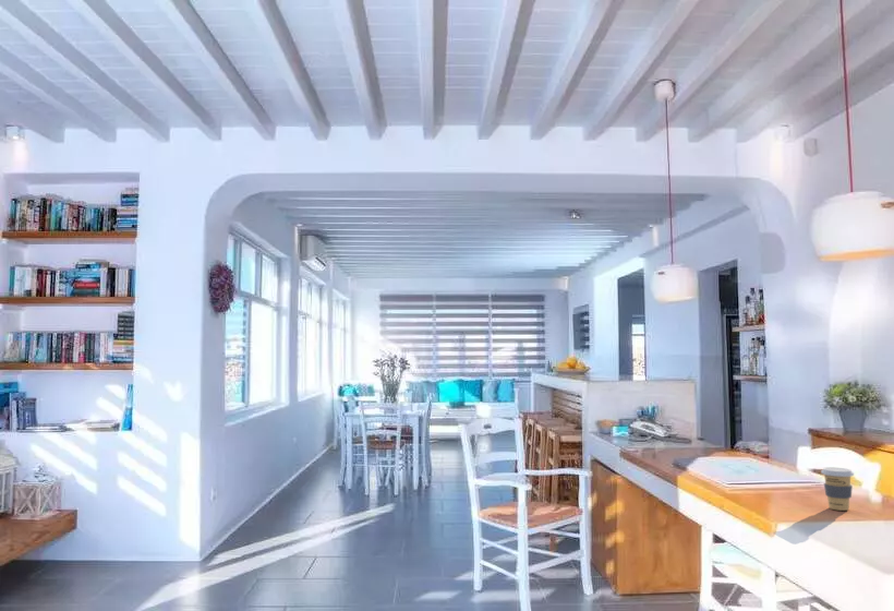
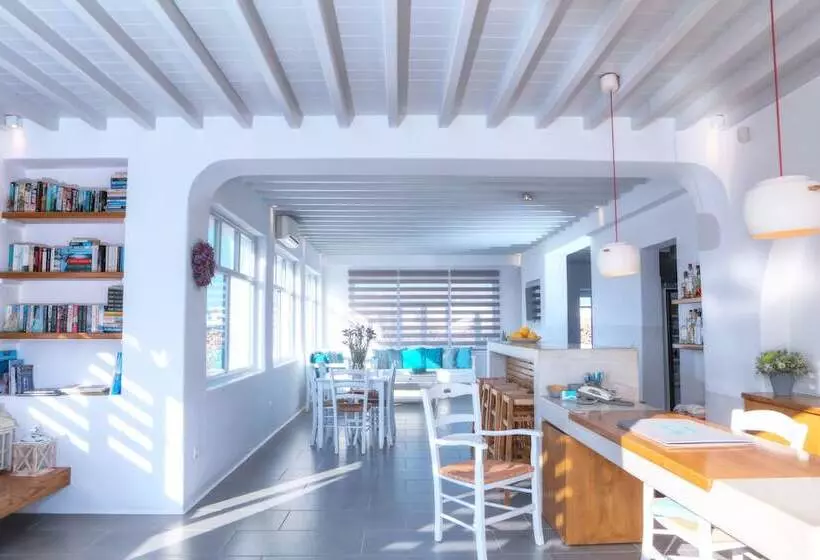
- coffee cup [820,467,855,512]
